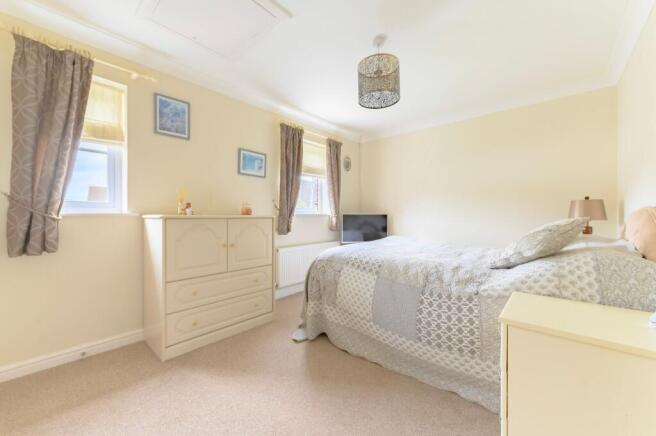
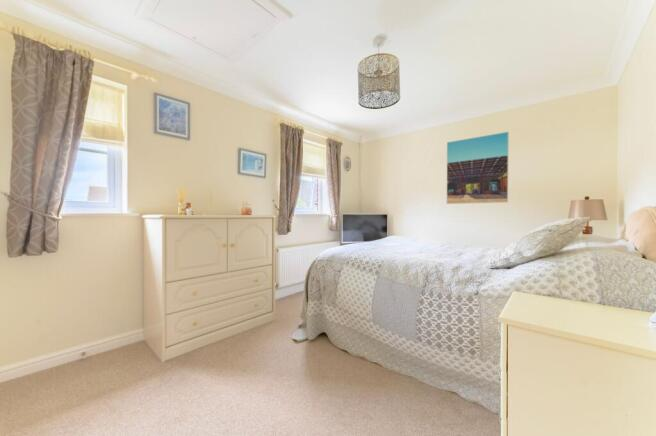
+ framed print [446,131,510,205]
